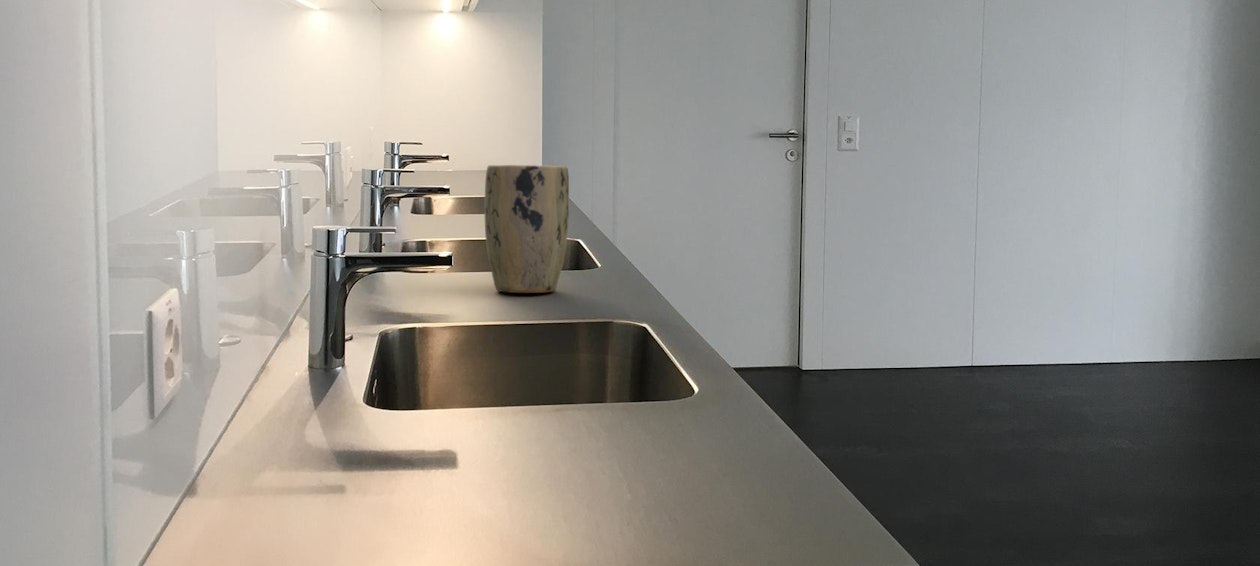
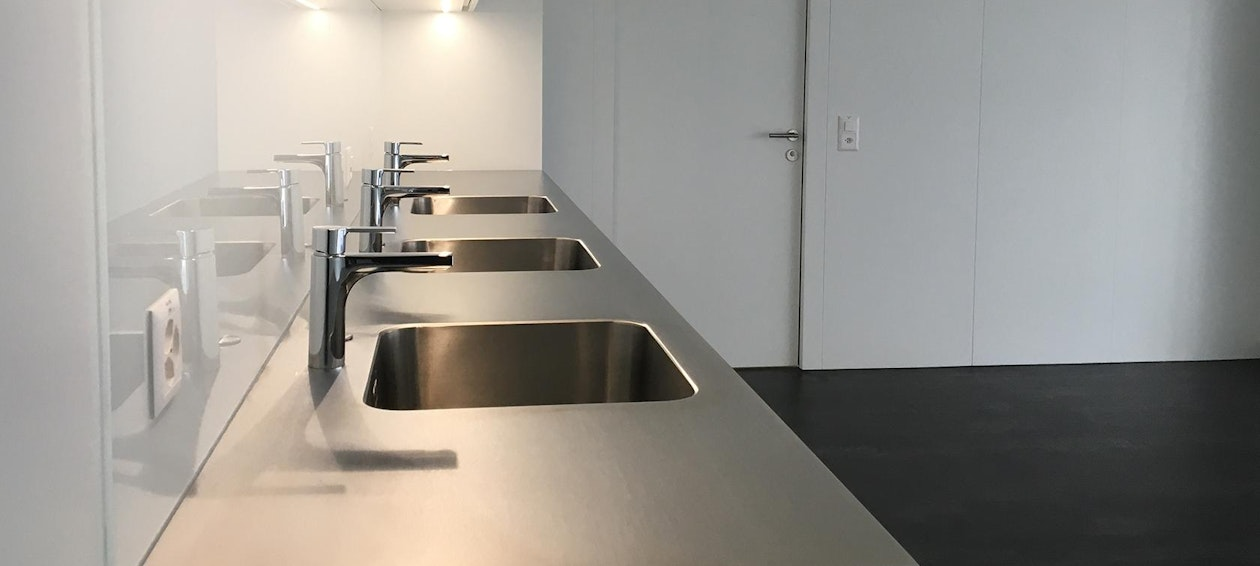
- plant pot [483,164,570,294]
